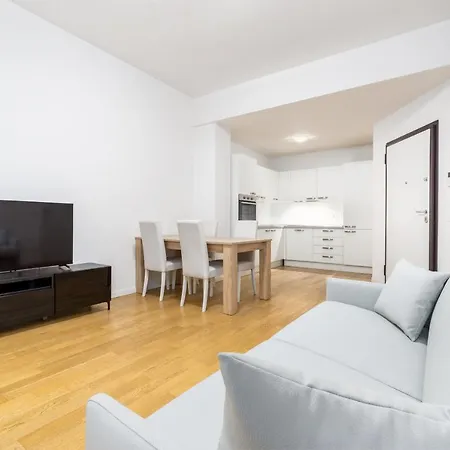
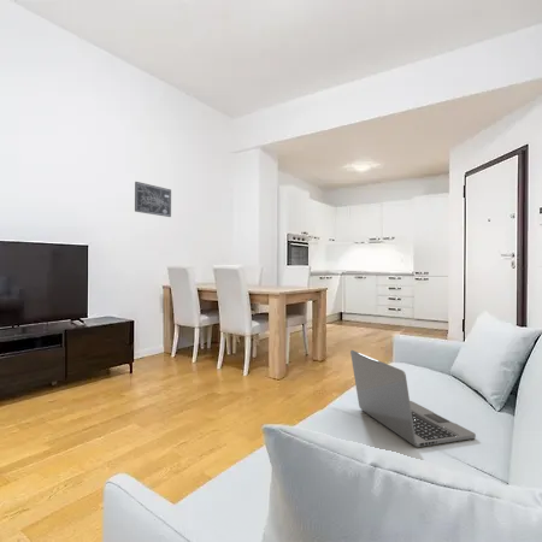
+ laptop [349,349,477,448]
+ wall art [134,181,172,218]
